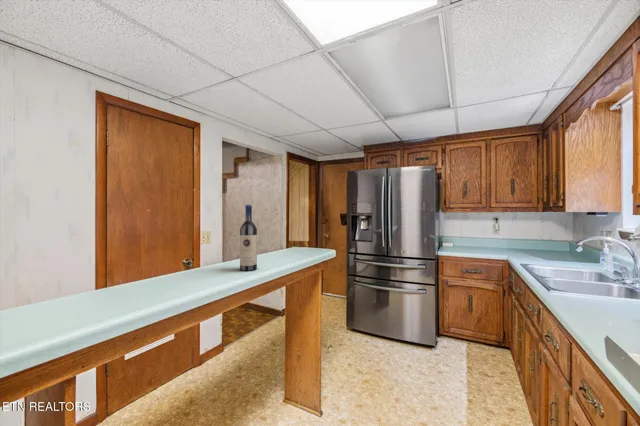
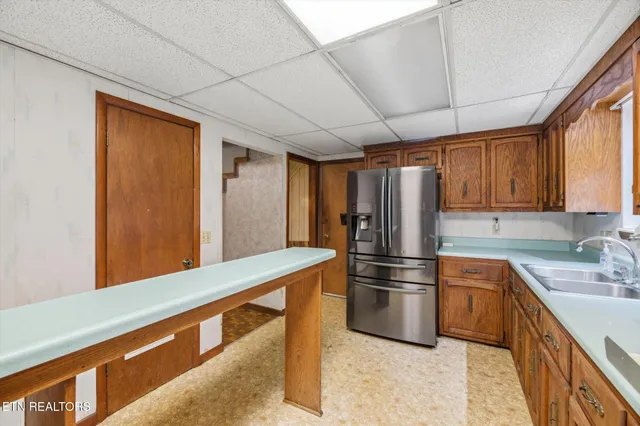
- wine bottle [239,204,258,272]
